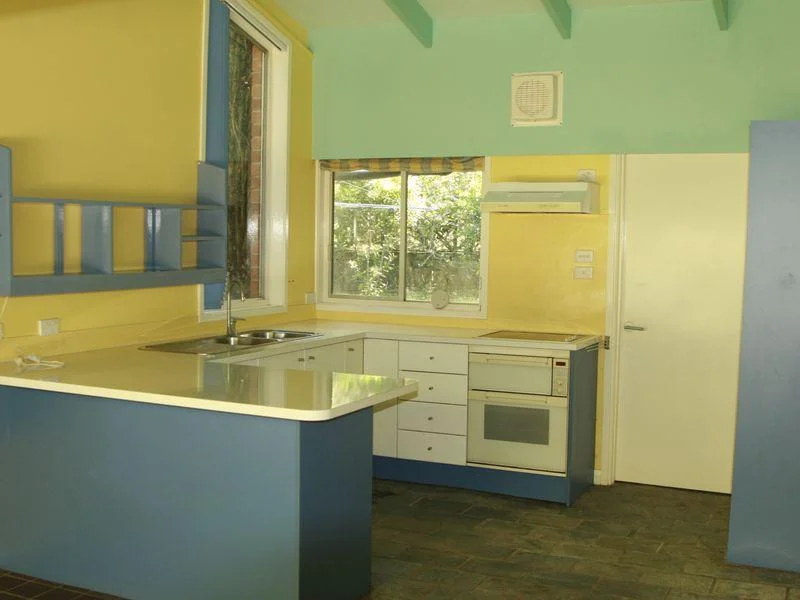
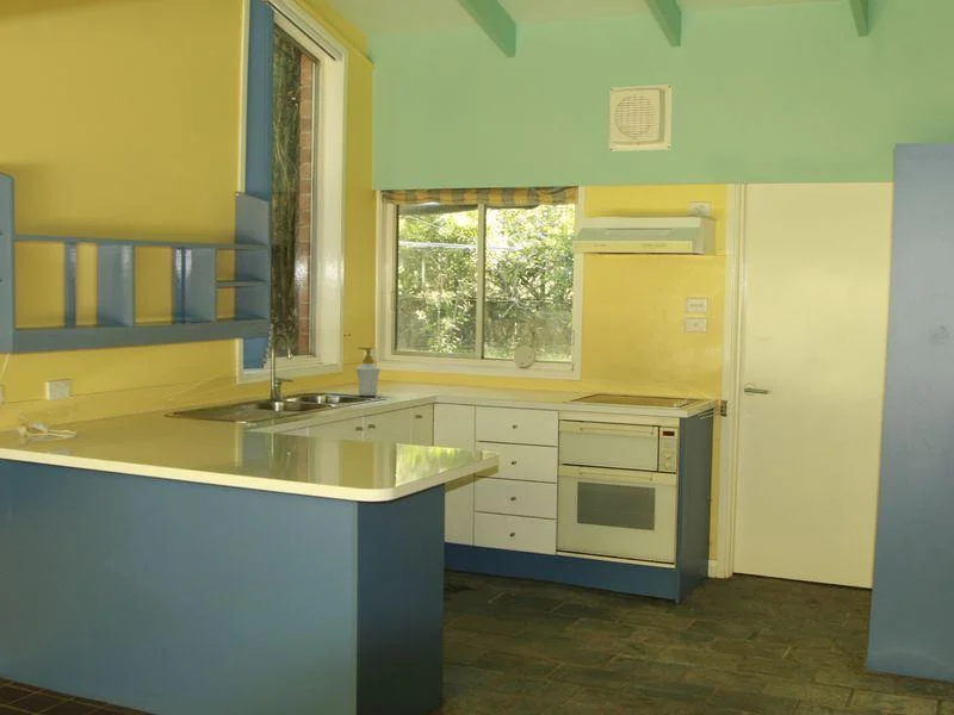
+ soap bottle [355,346,382,397]
